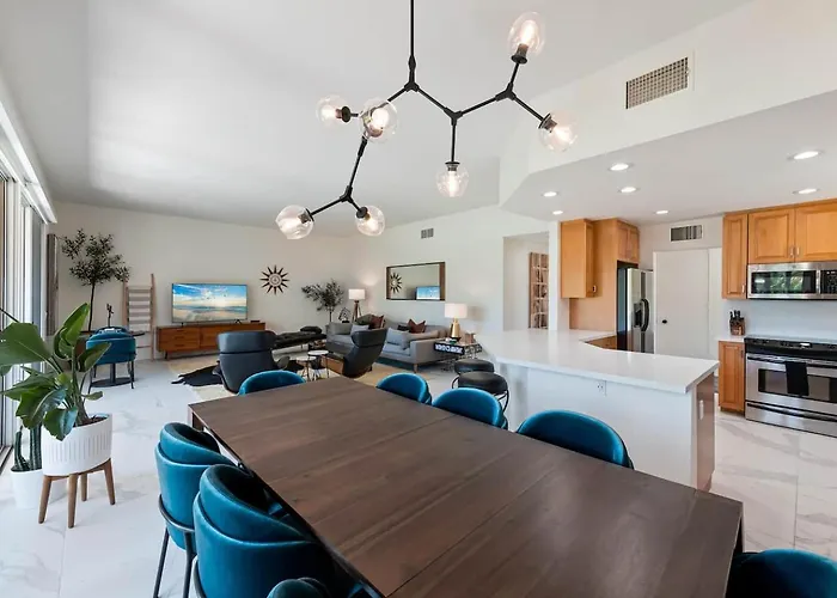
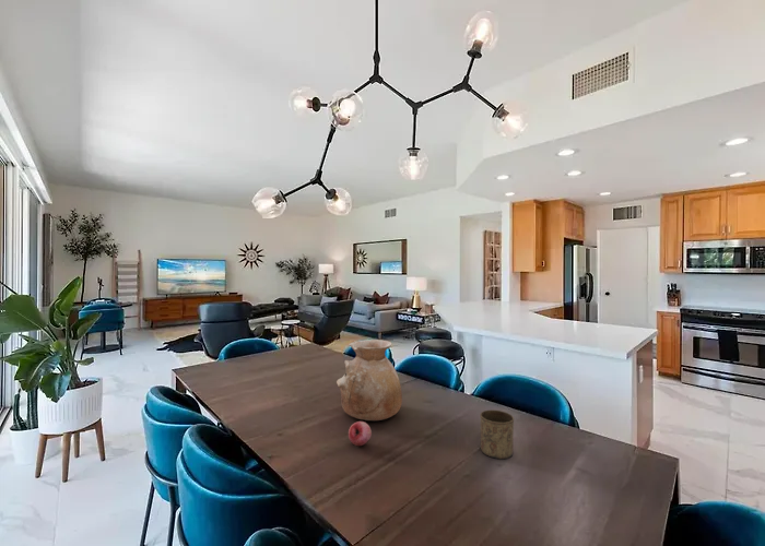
+ cup [479,410,515,460]
+ vase [336,339,403,422]
+ fruit [348,420,373,447]
